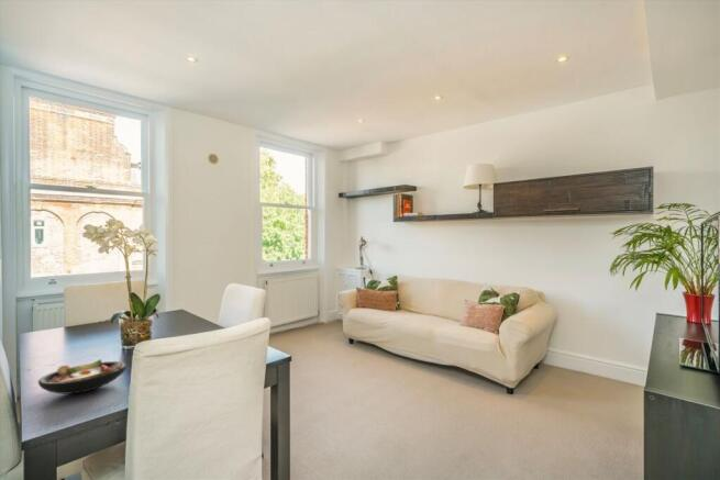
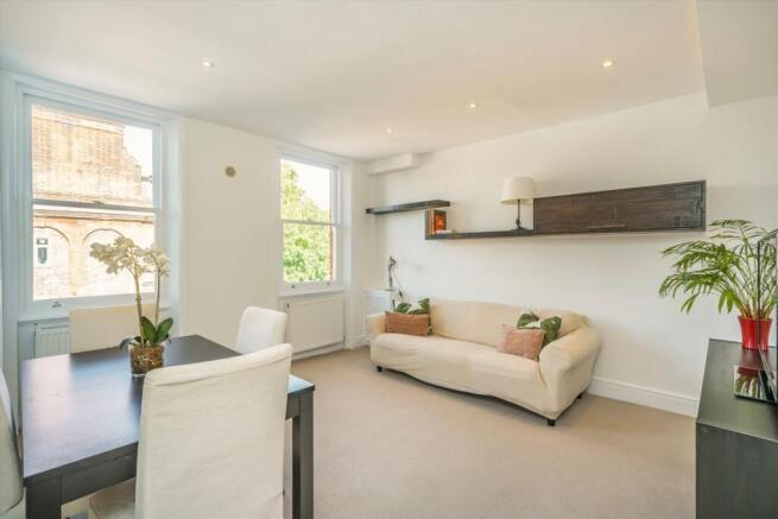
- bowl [37,358,128,395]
